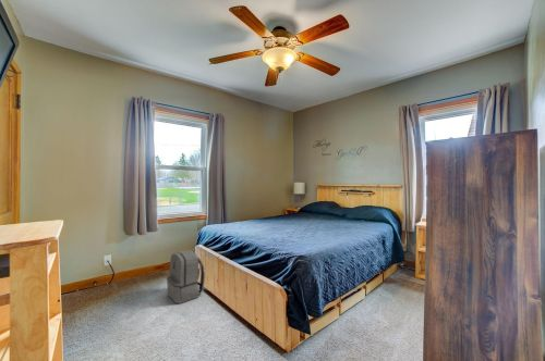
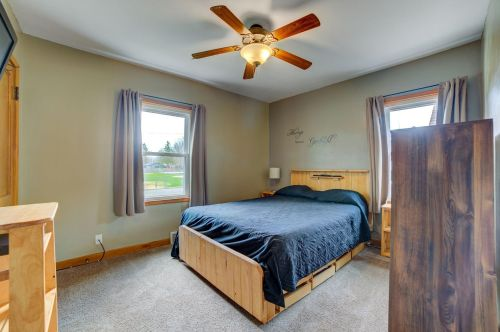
- backpack [166,249,206,304]
